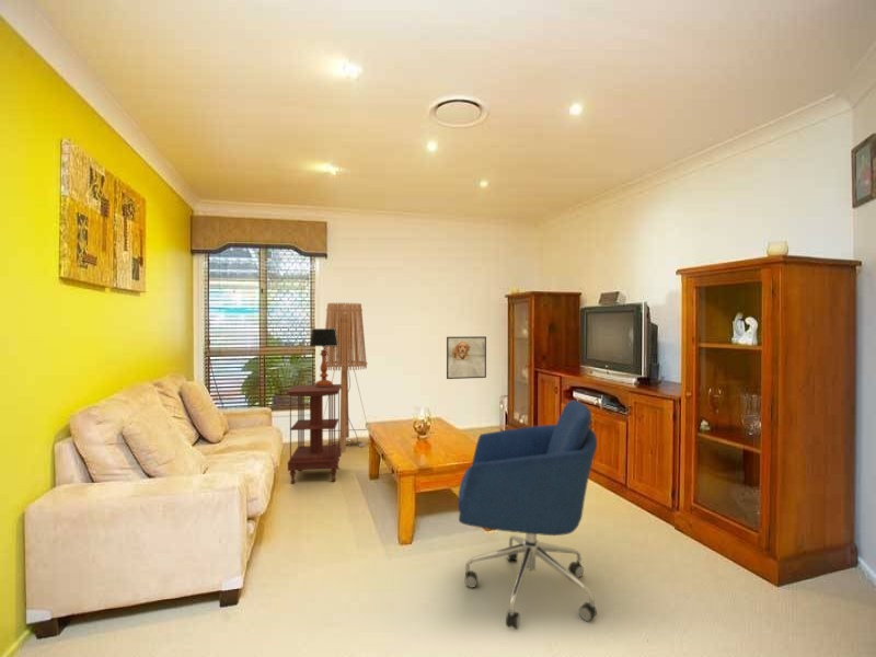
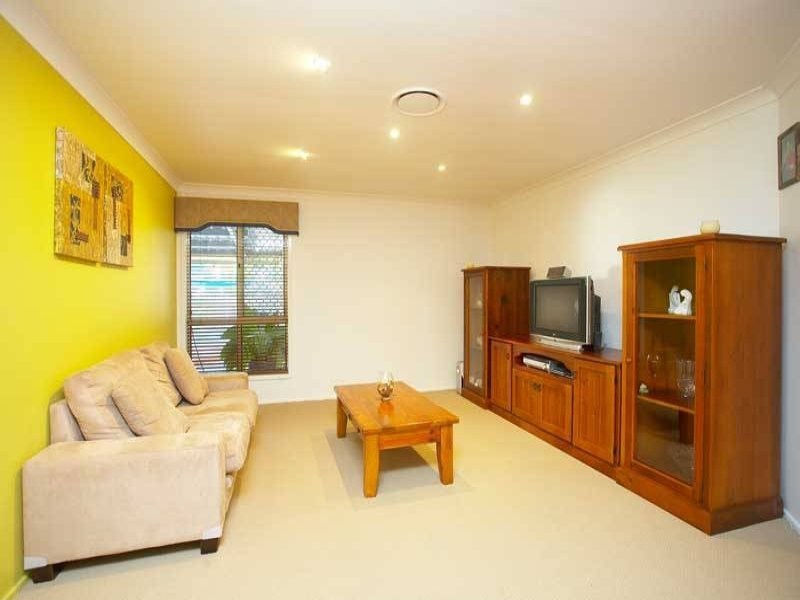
- floor lamp [323,302,368,453]
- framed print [446,335,487,380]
- table lamp [309,327,338,387]
- chair [457,399,598,631]
- side table [286,383,343,485]
